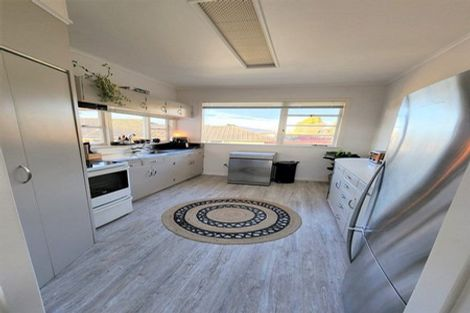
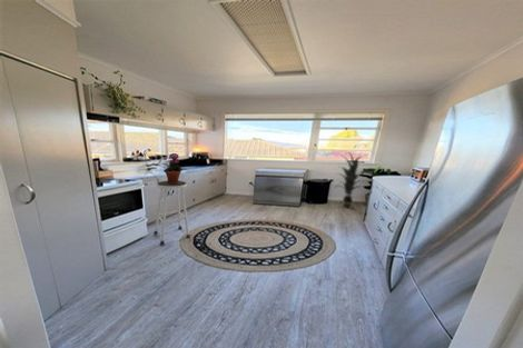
+ stool [152,179,191,246]
+ indoor plant [333,150,369,209]
+ potted plant [162,152,182,185]
